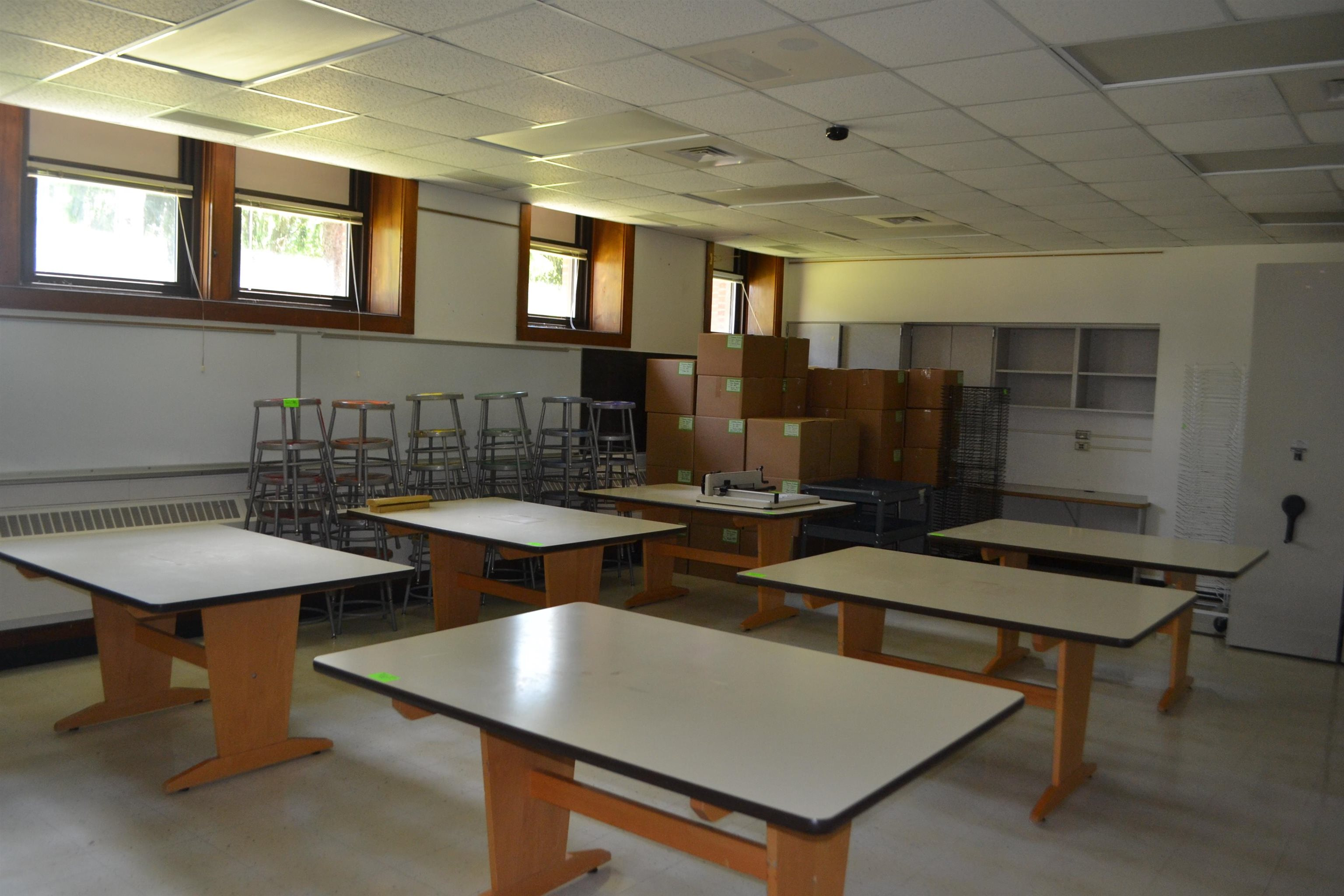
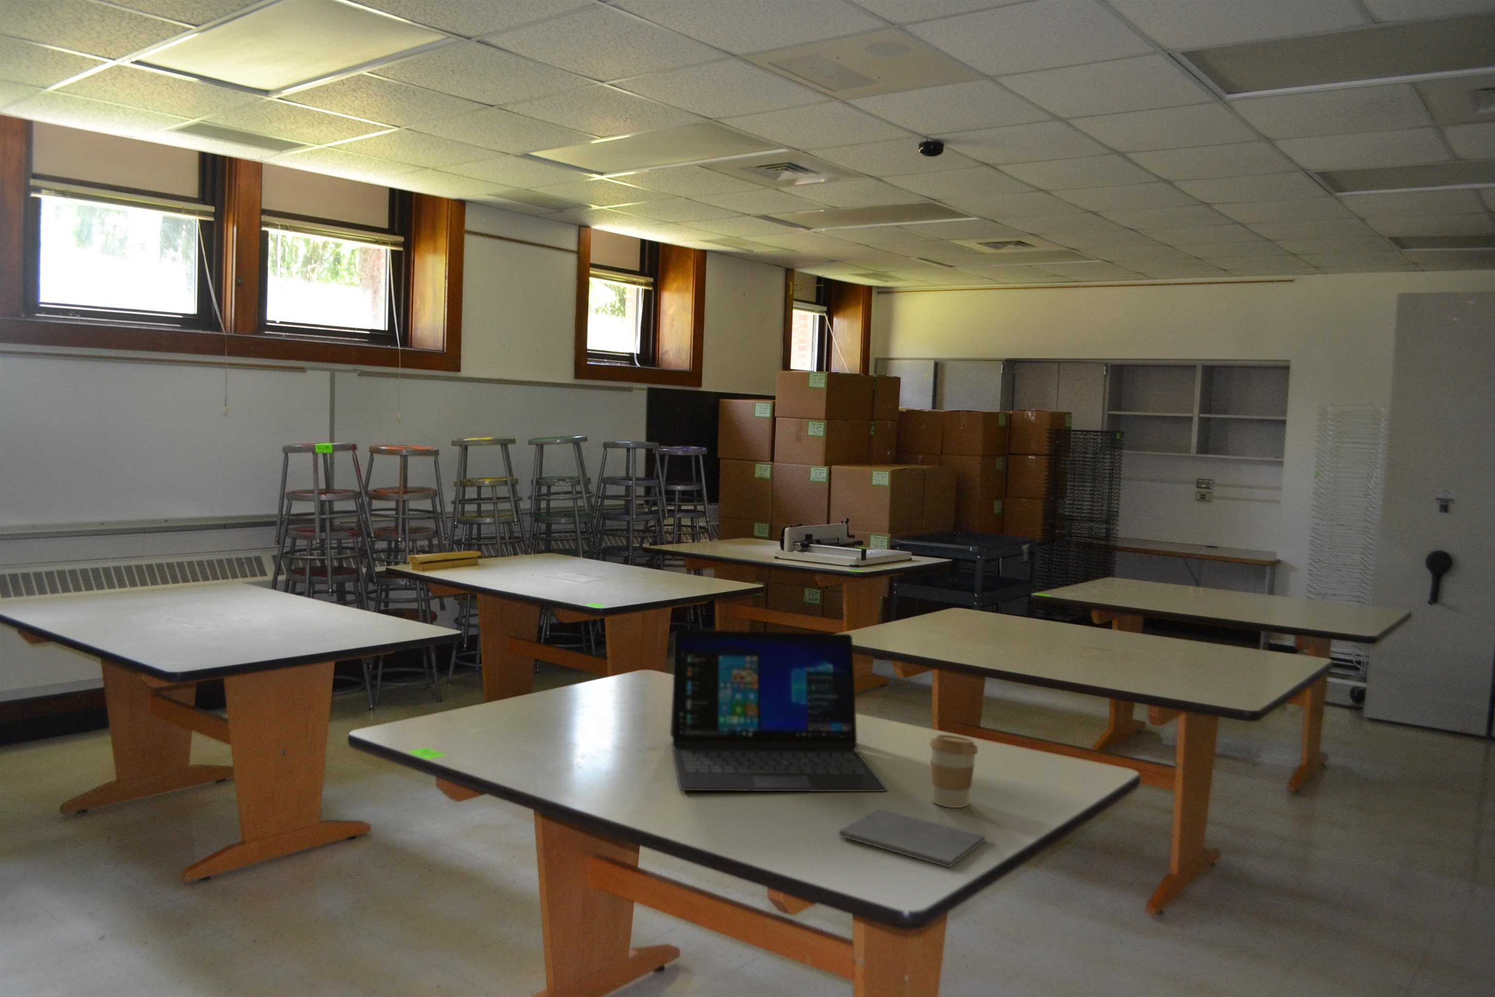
+ notepad [838,808,986,868]
+ laptop [670,629,888,792]
+ coffee cup [929,734,978,808]
